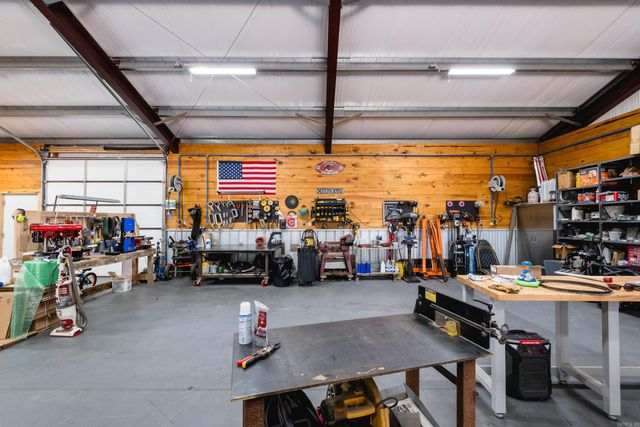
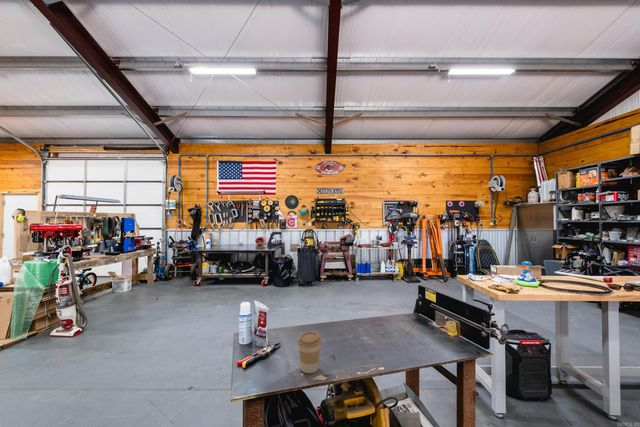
+ coffee cup [297,331,322,374]
